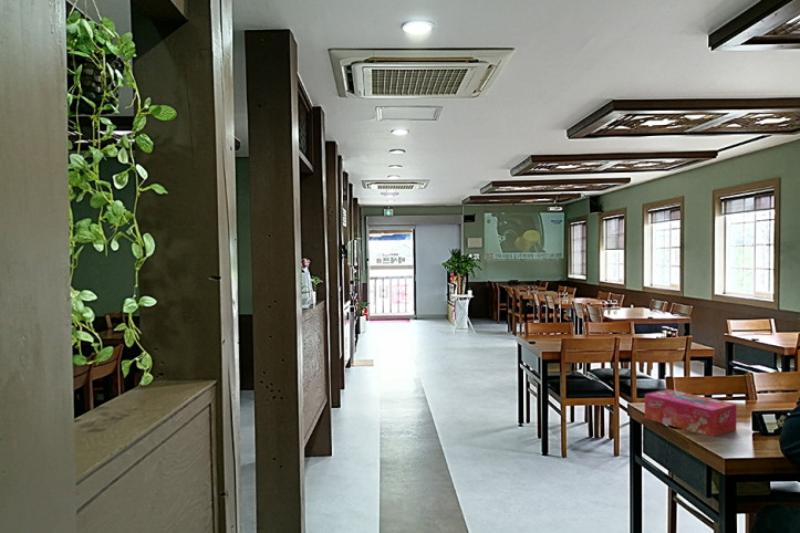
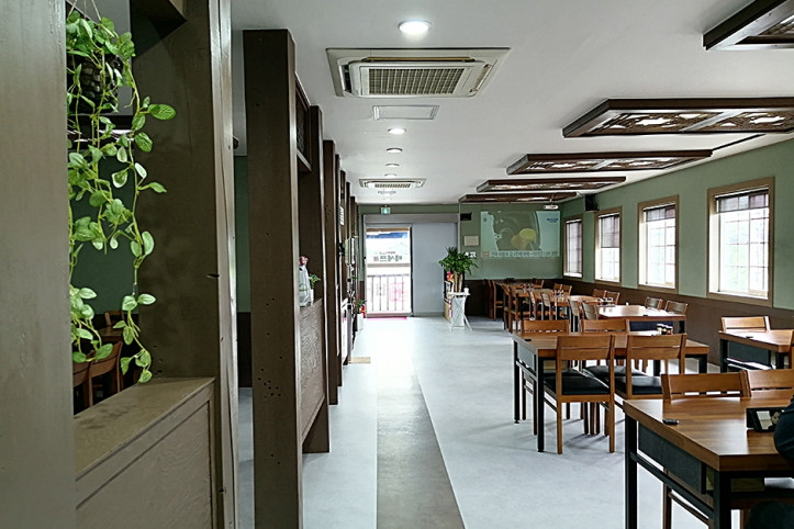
- tissue box [644,388,737,438]
